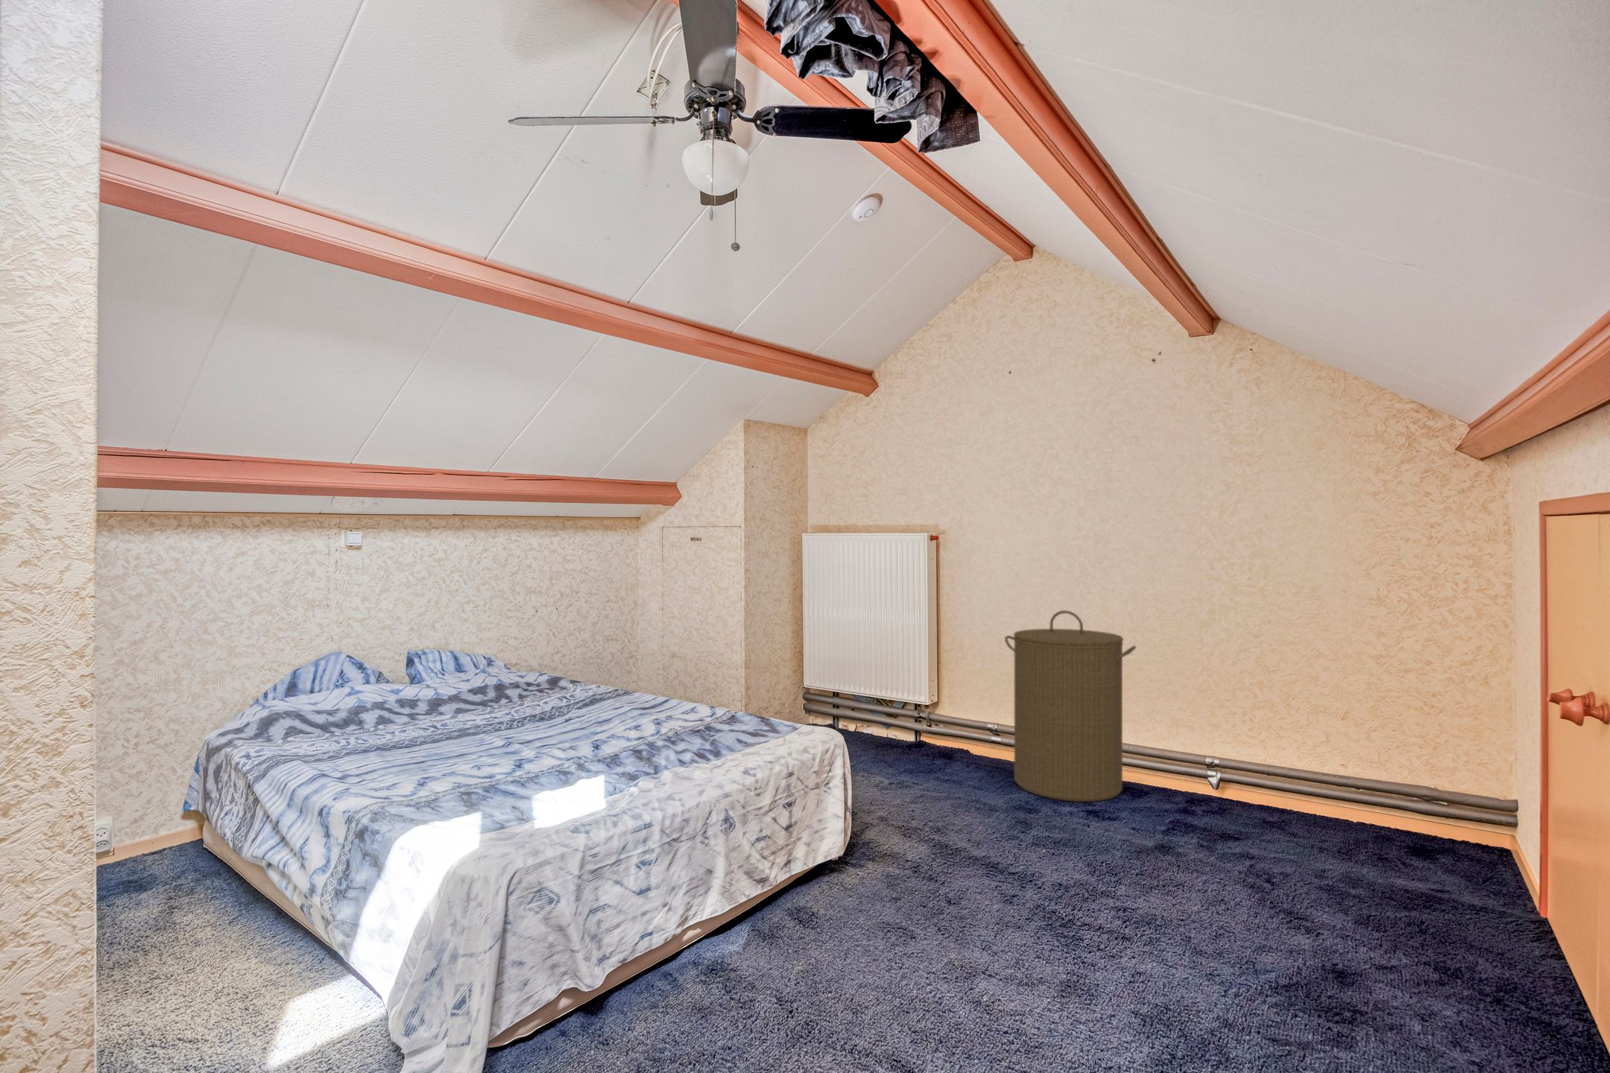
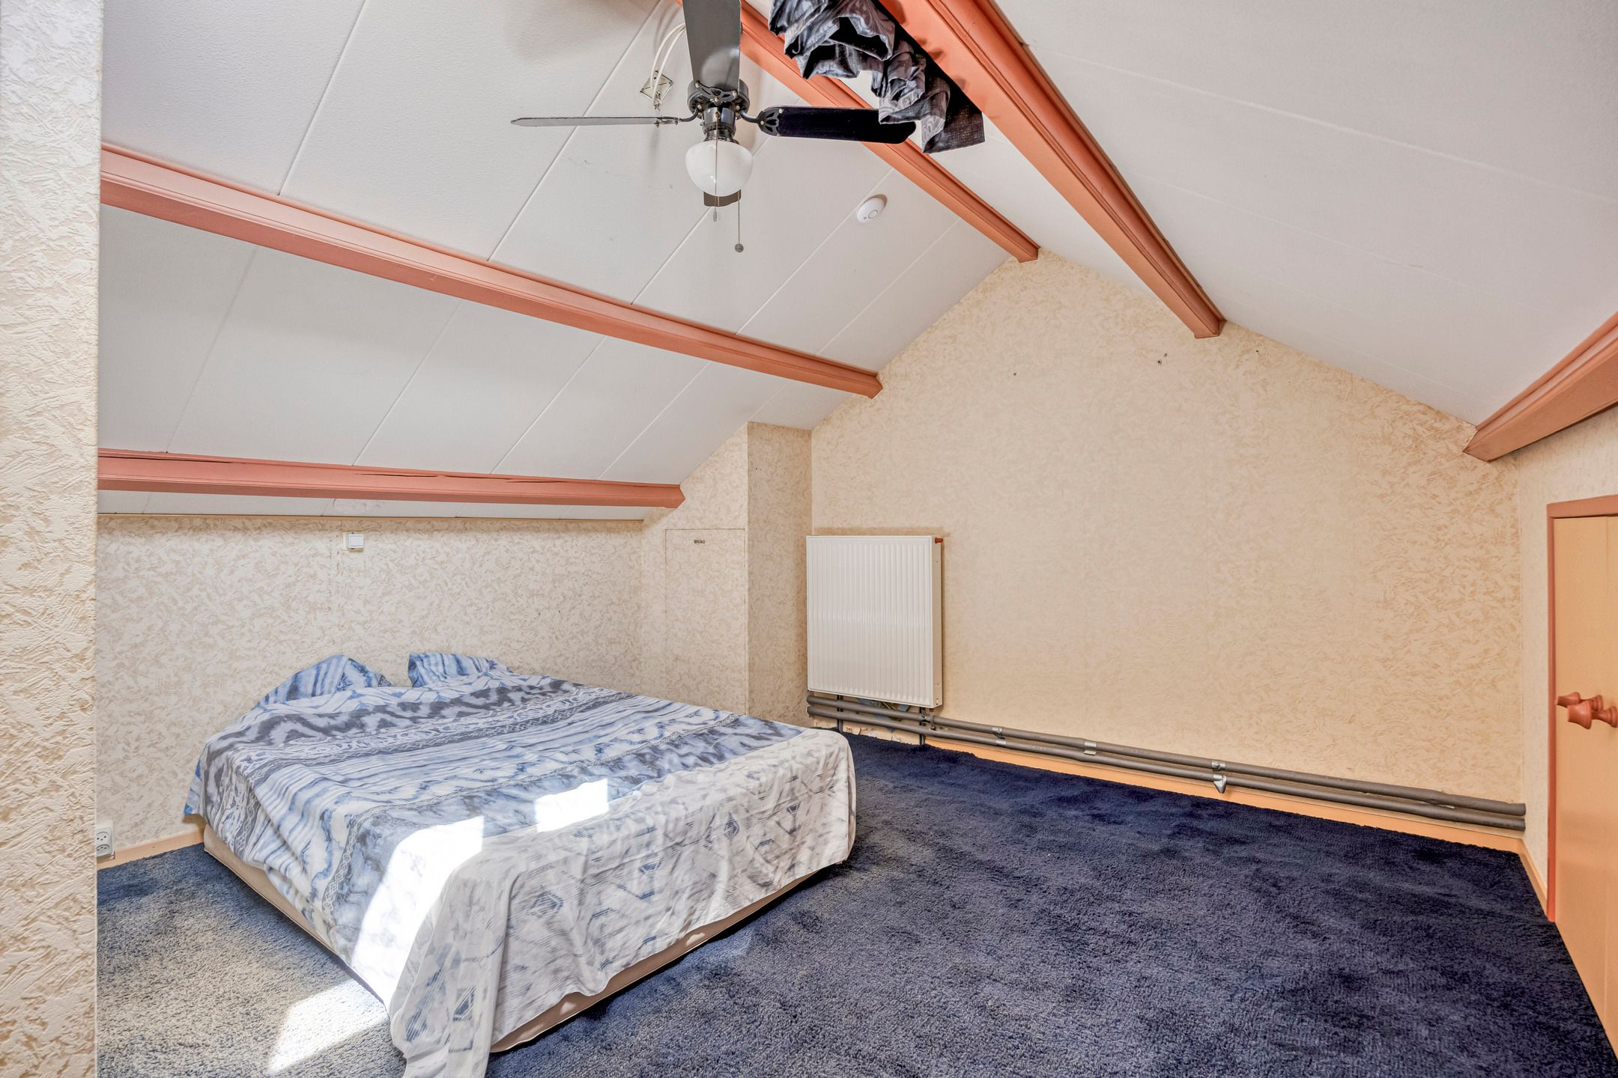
- laundry hamper [1004,610,1137,802]
